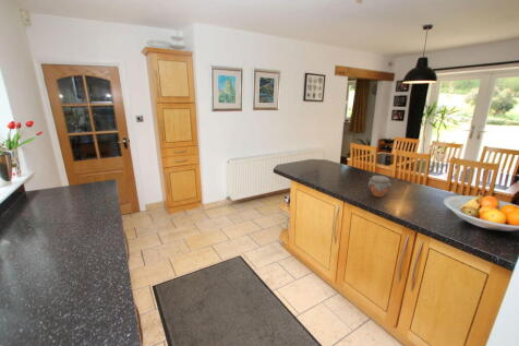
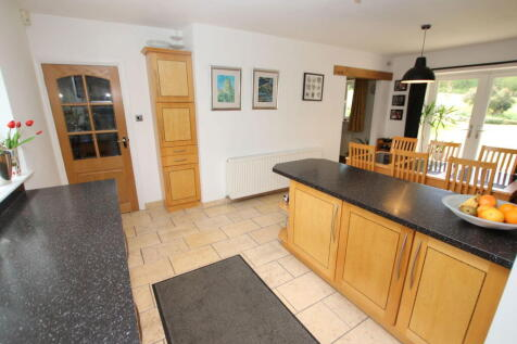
- jar [367,175,393,198]
